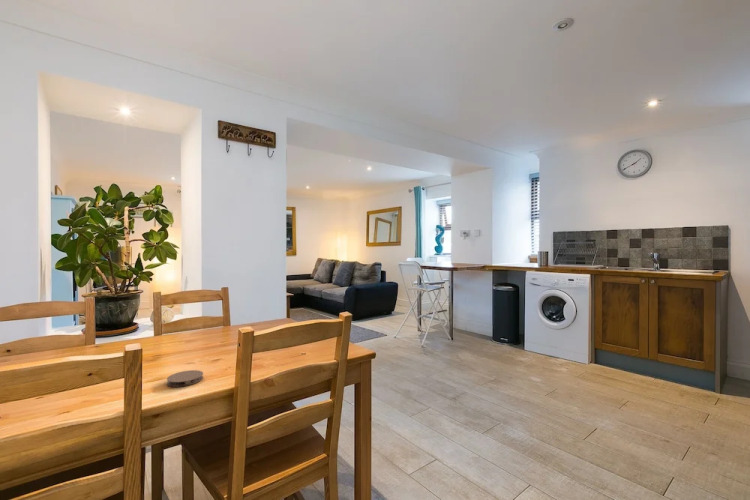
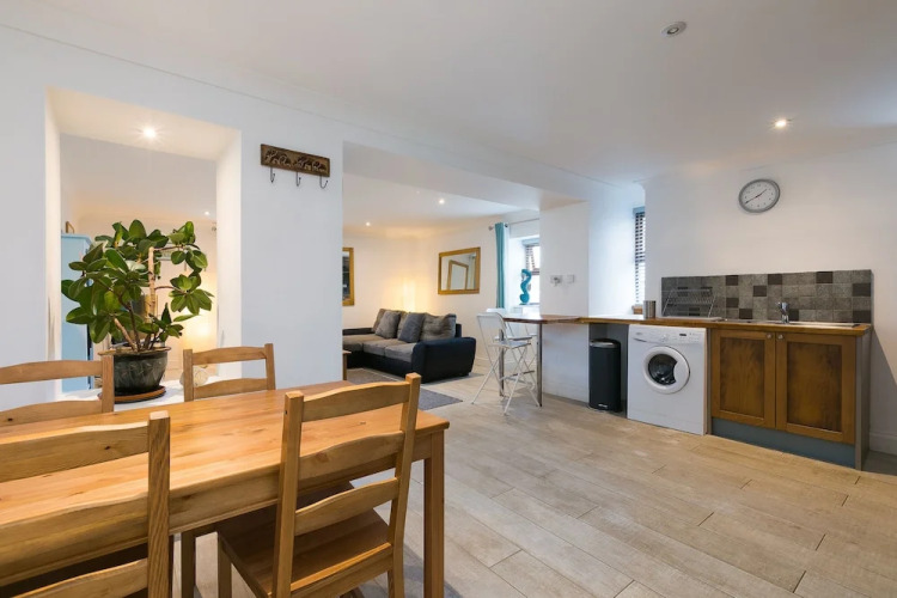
- coaster [166,369,204,388]
